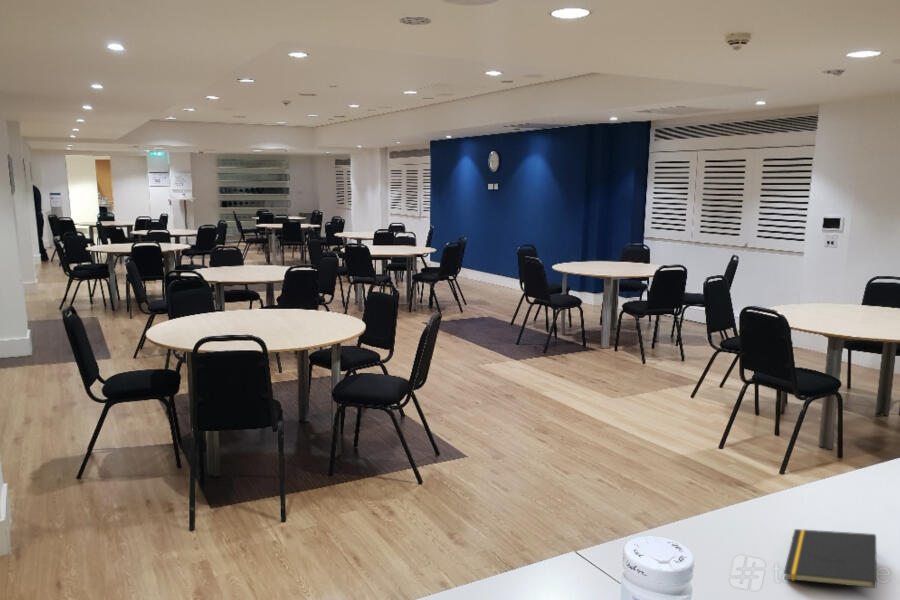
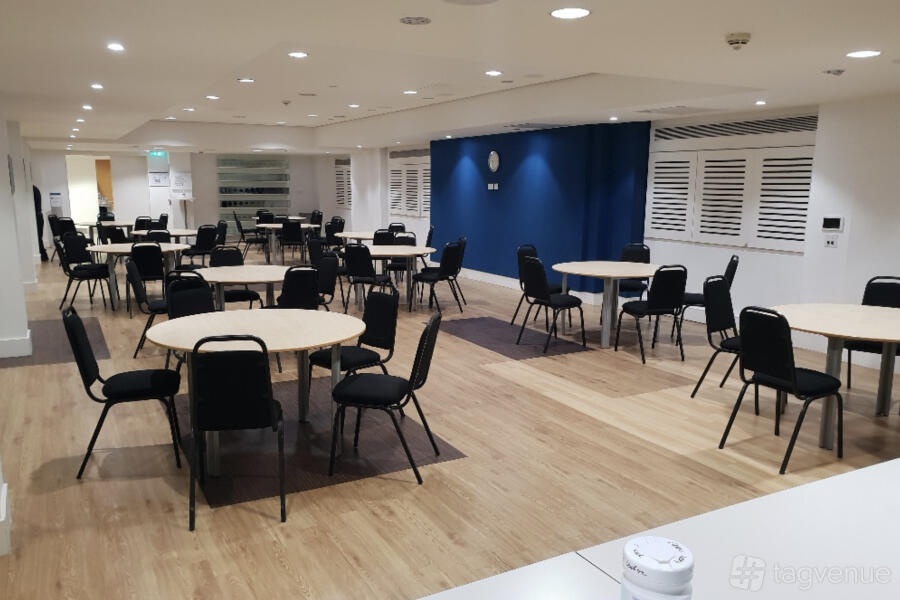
- notepad [783,528,877,589]
